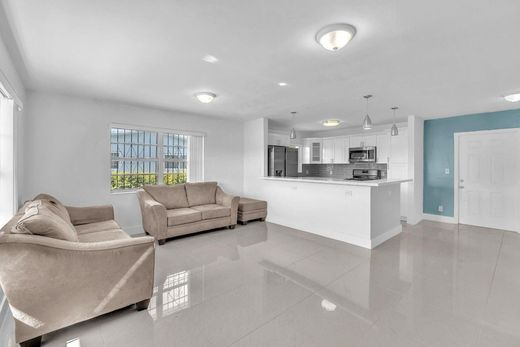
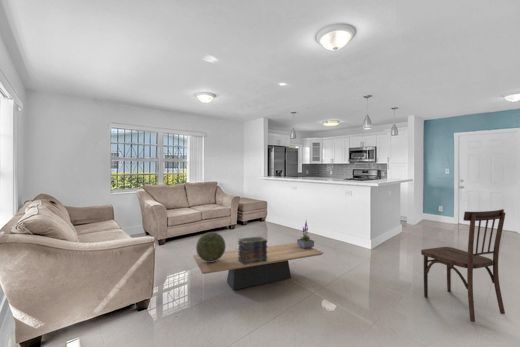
+ dining chair [420,208,507,323]
+ decorative sphere [195,231,227,262]
+ coffee table [192,241,324,291]
+ book stack [237,235,268,265]
+ potted plant [296,219,315,249]
